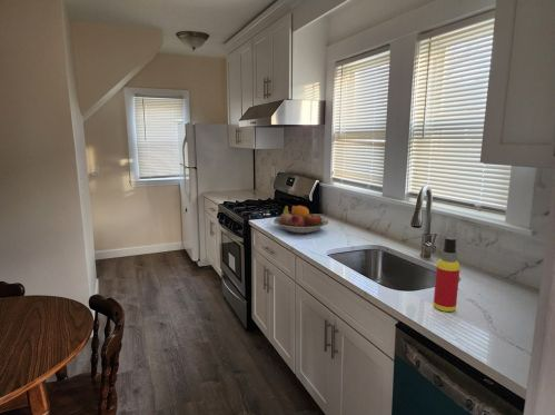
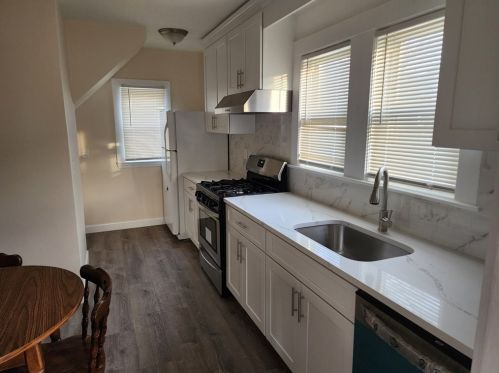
- fruit bowl [272,205,329,235]
- spray bottle [433,236,460,313]
